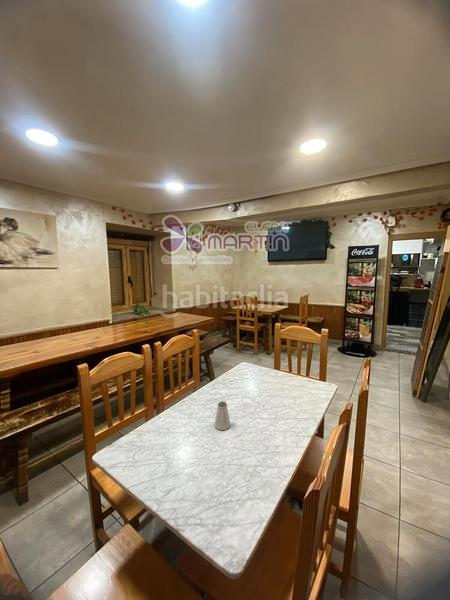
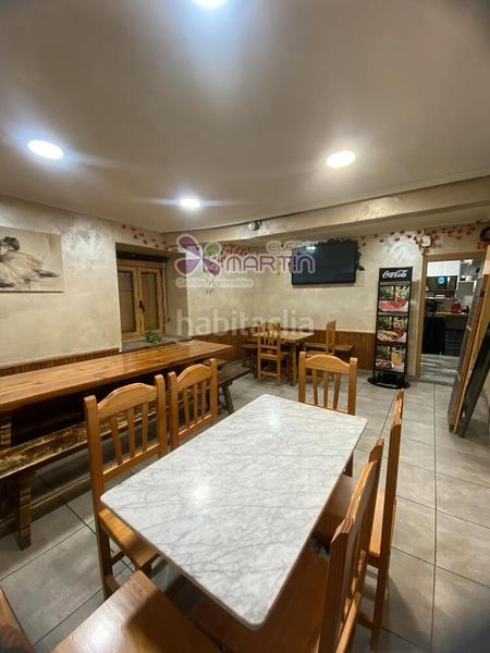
- saltshaker [213,400,232,431]
